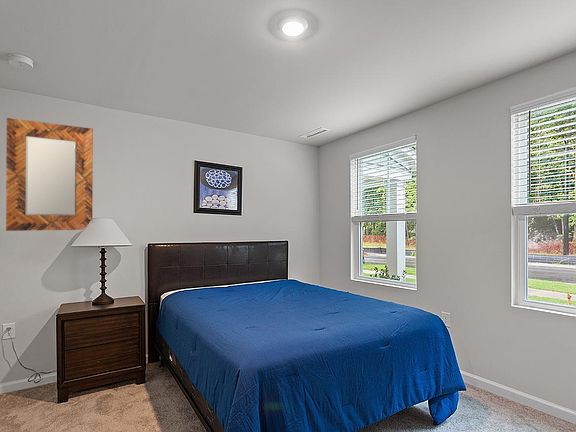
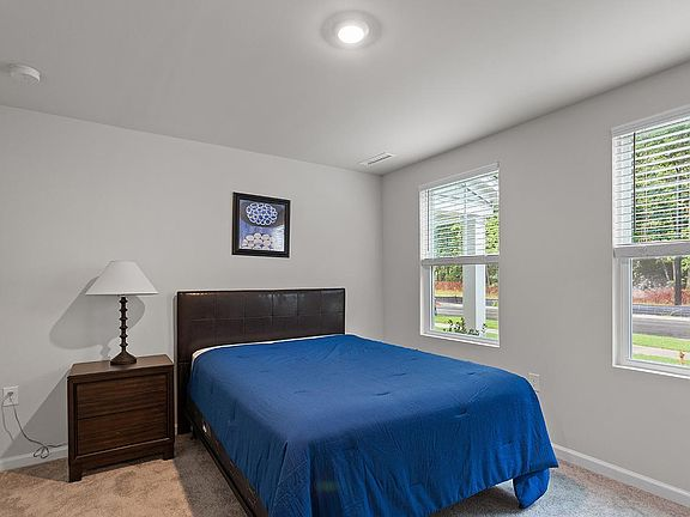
- home mirror [5,117,94,232]
